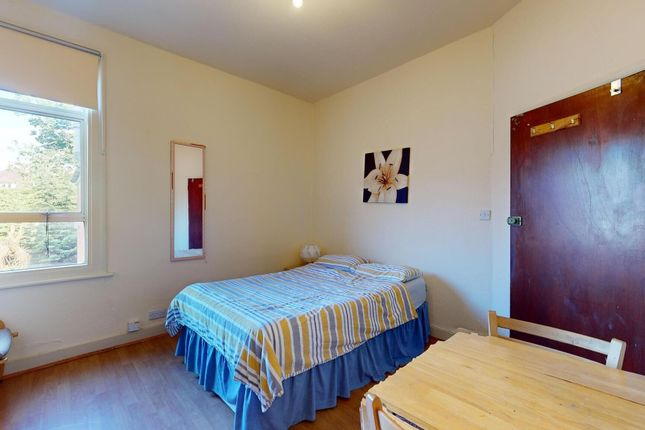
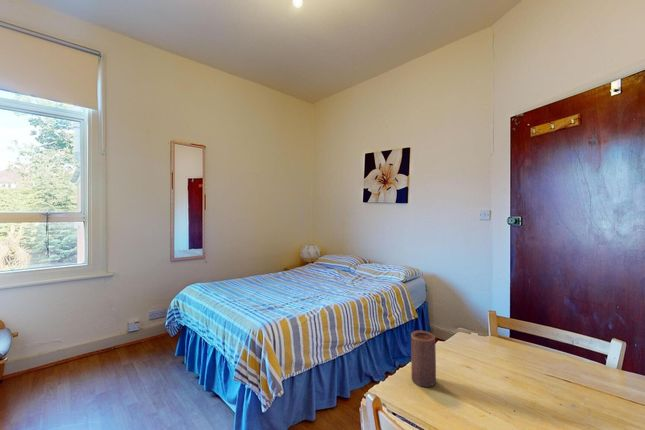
+ candle [410,330,437,388]
